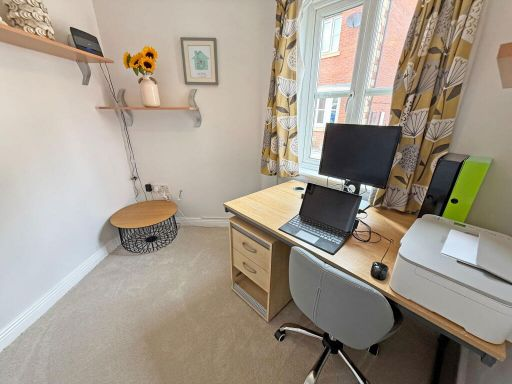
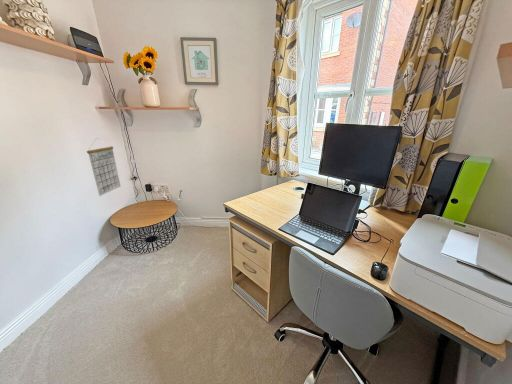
+ calendar [86,137,121,197]
